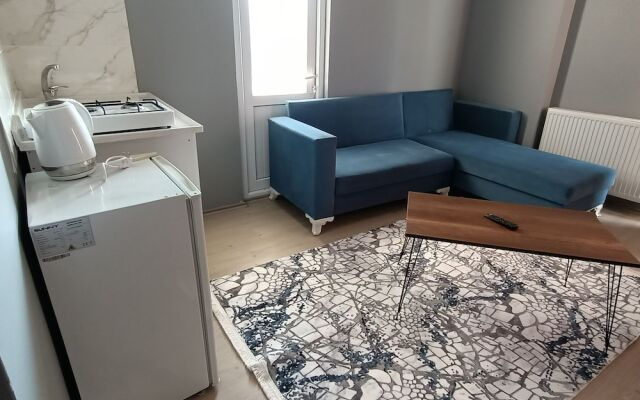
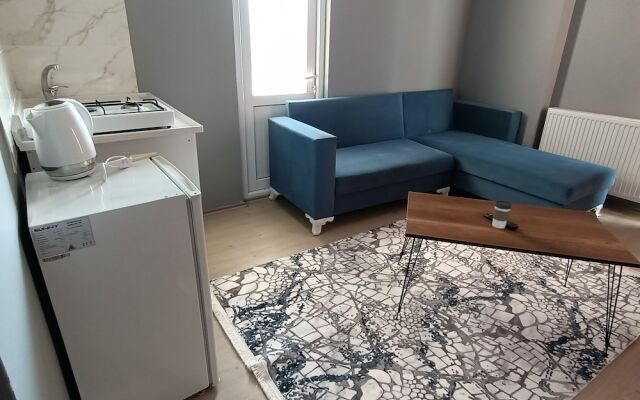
+ coffee cup [491,200,513,229]
